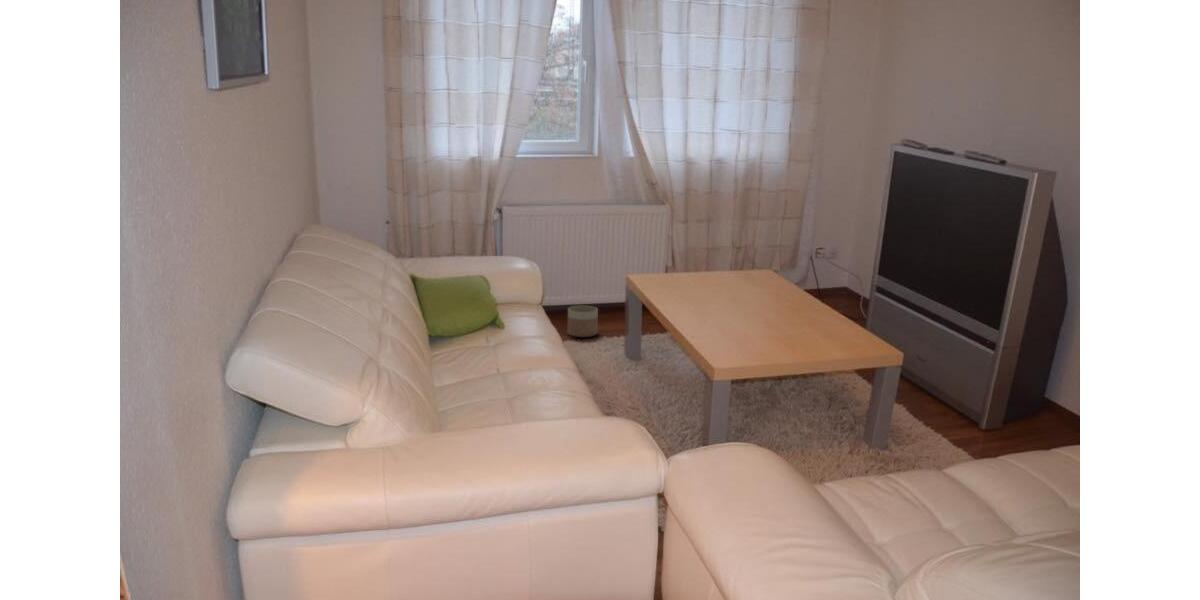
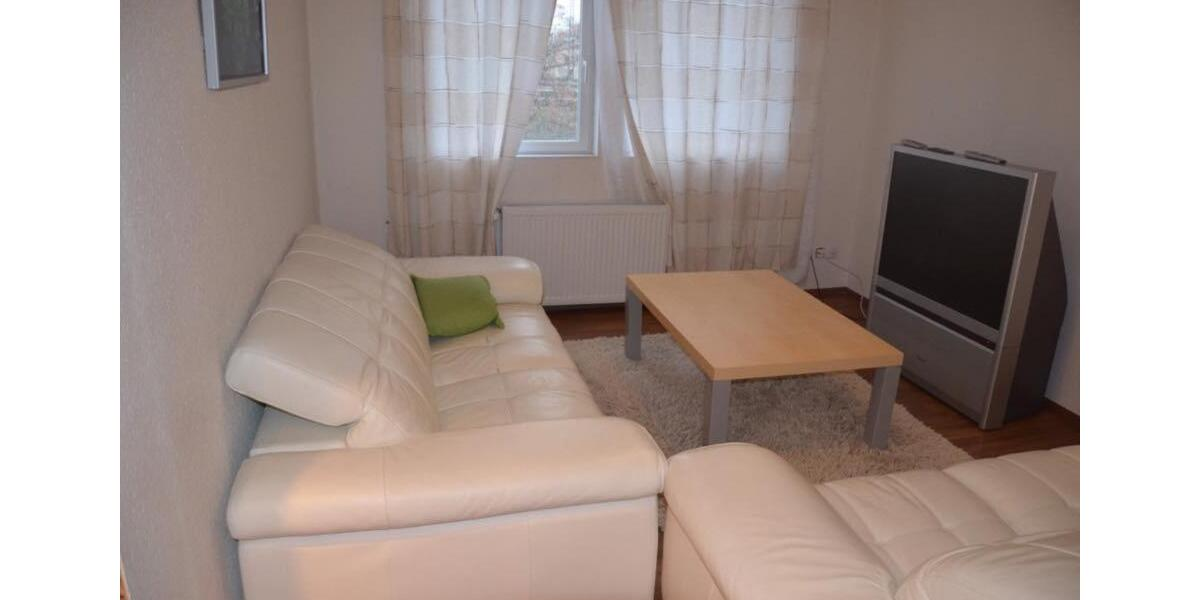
- planter [567,305,599,338]
